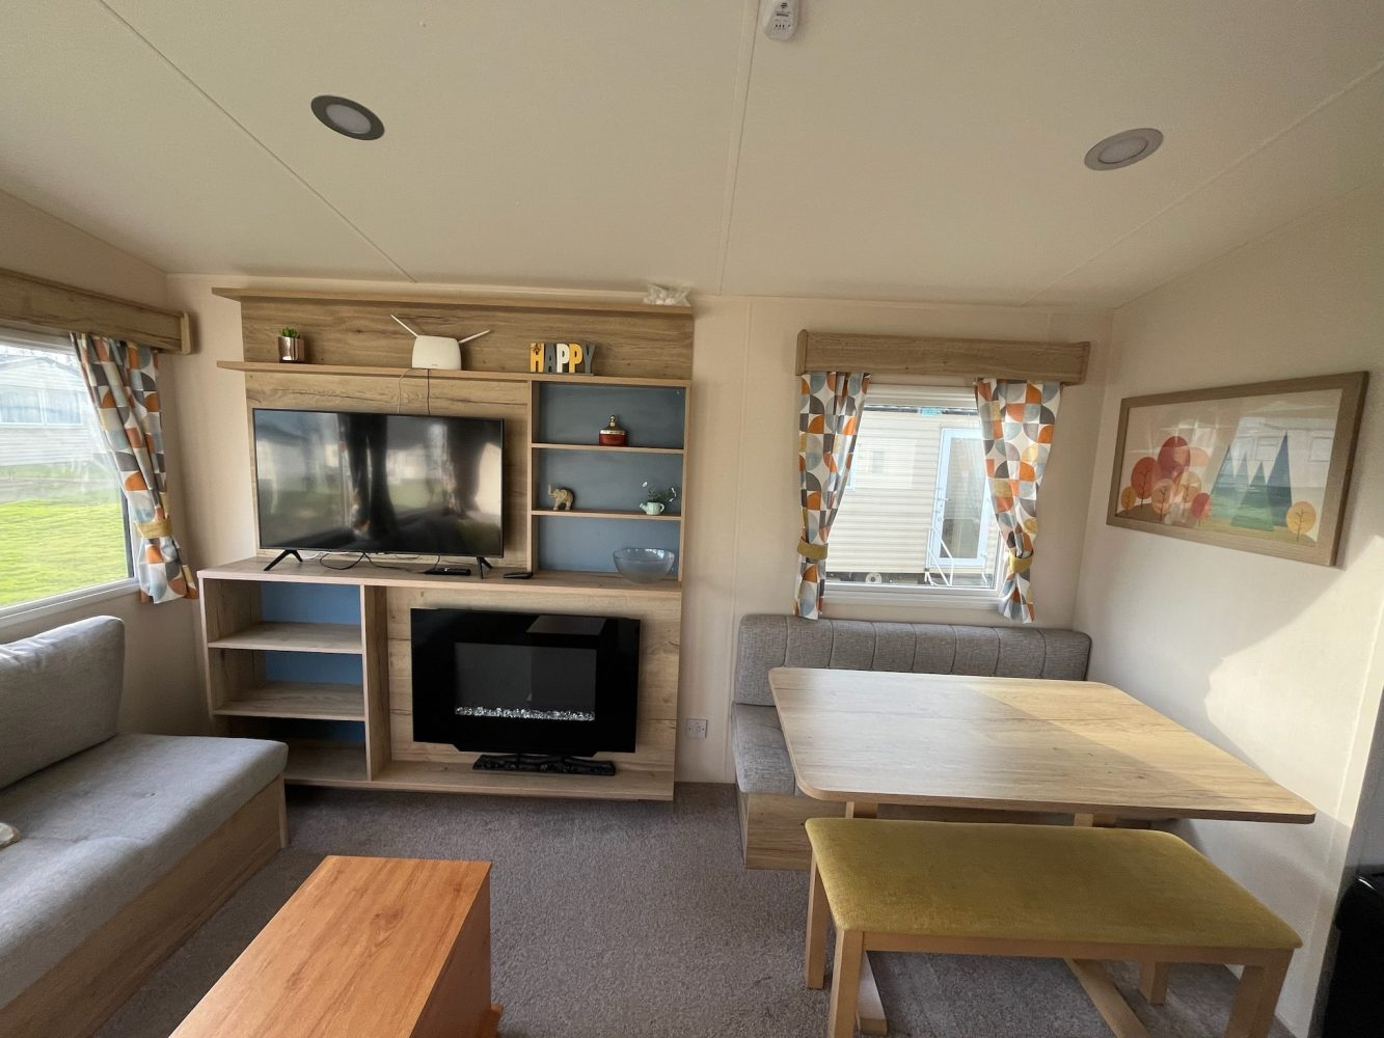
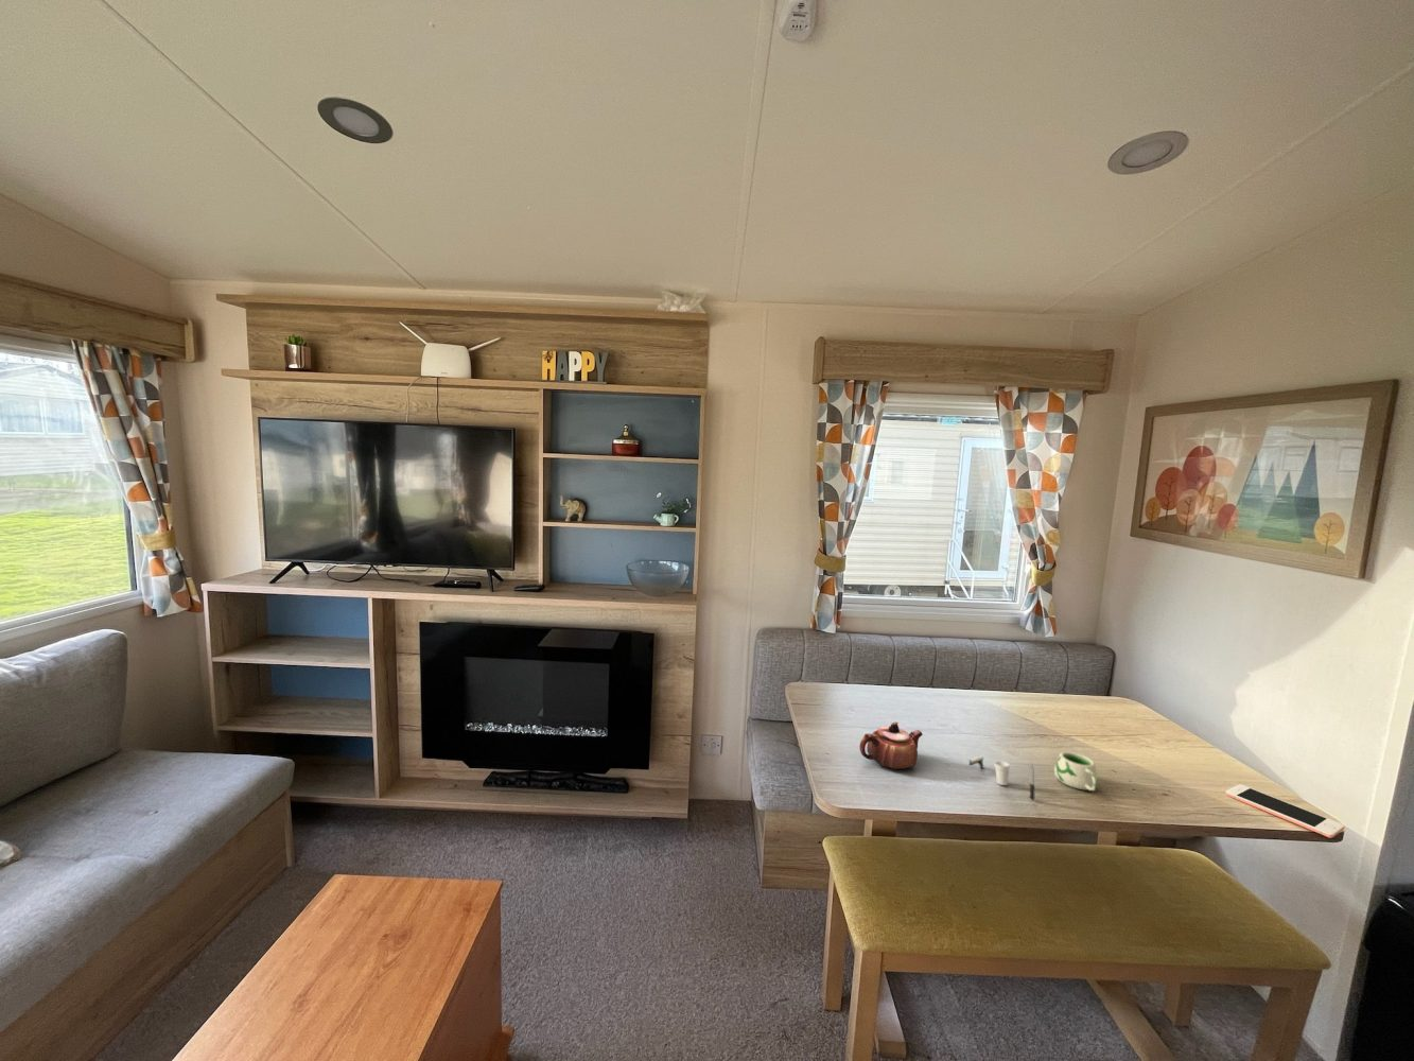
+ mug [1053,751,1098,792]
+ cup [968,756,1035,802]
+ teapot [858,721,924,770]
+ cell phone [1225,783,1346,839]
